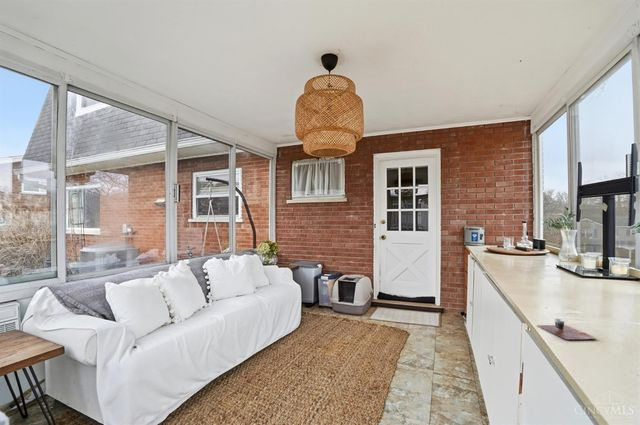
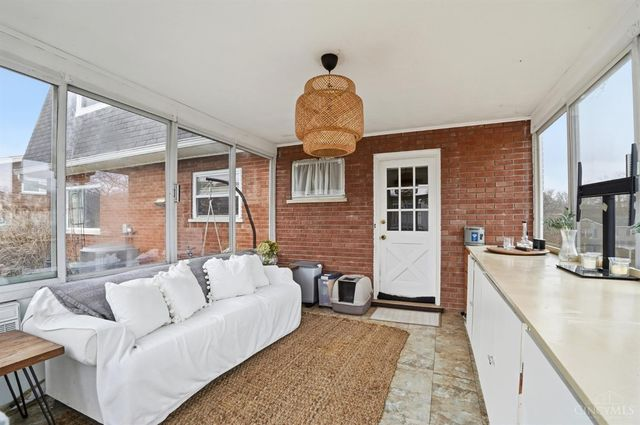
- cup [536,318,597,340]
